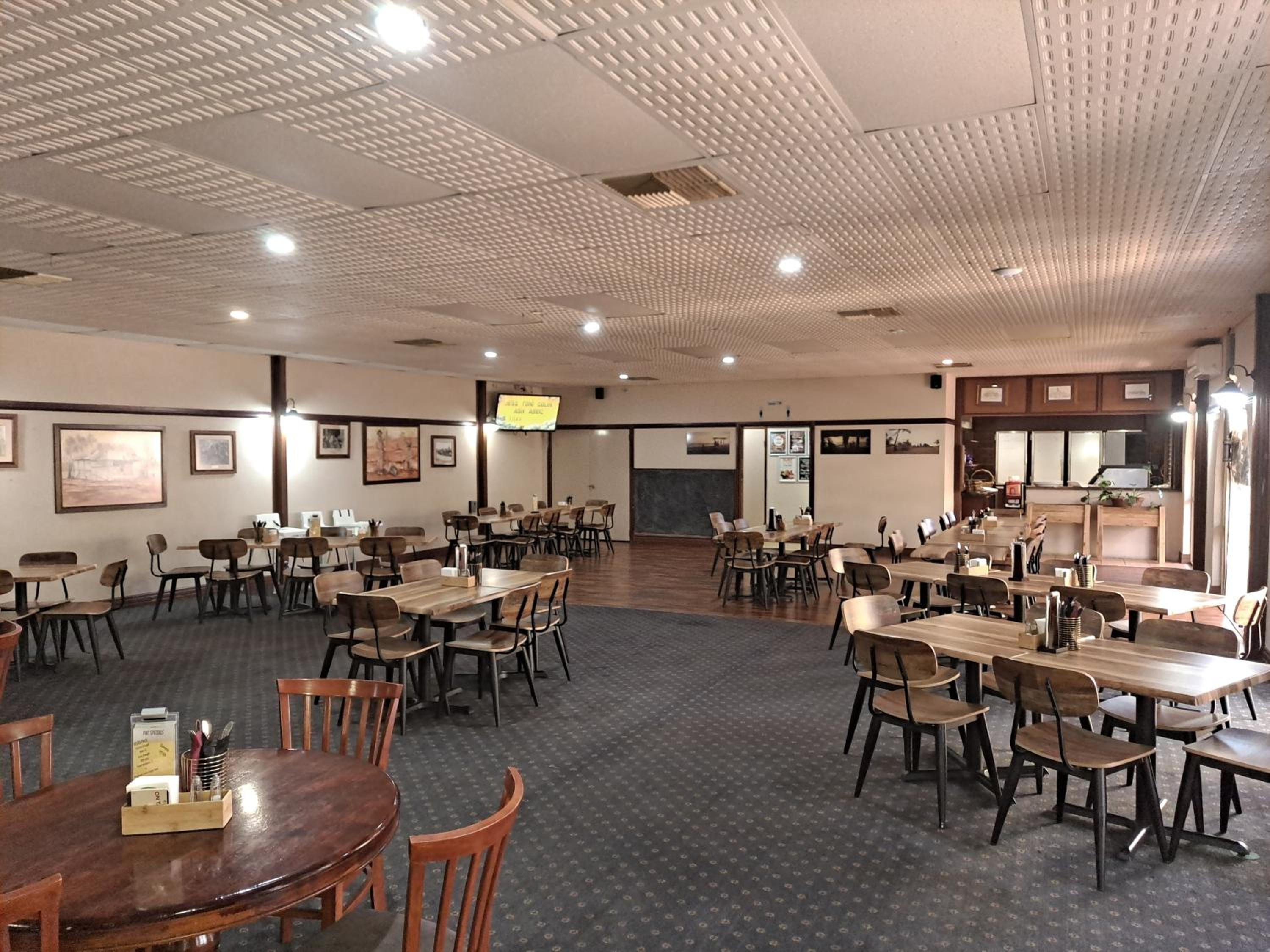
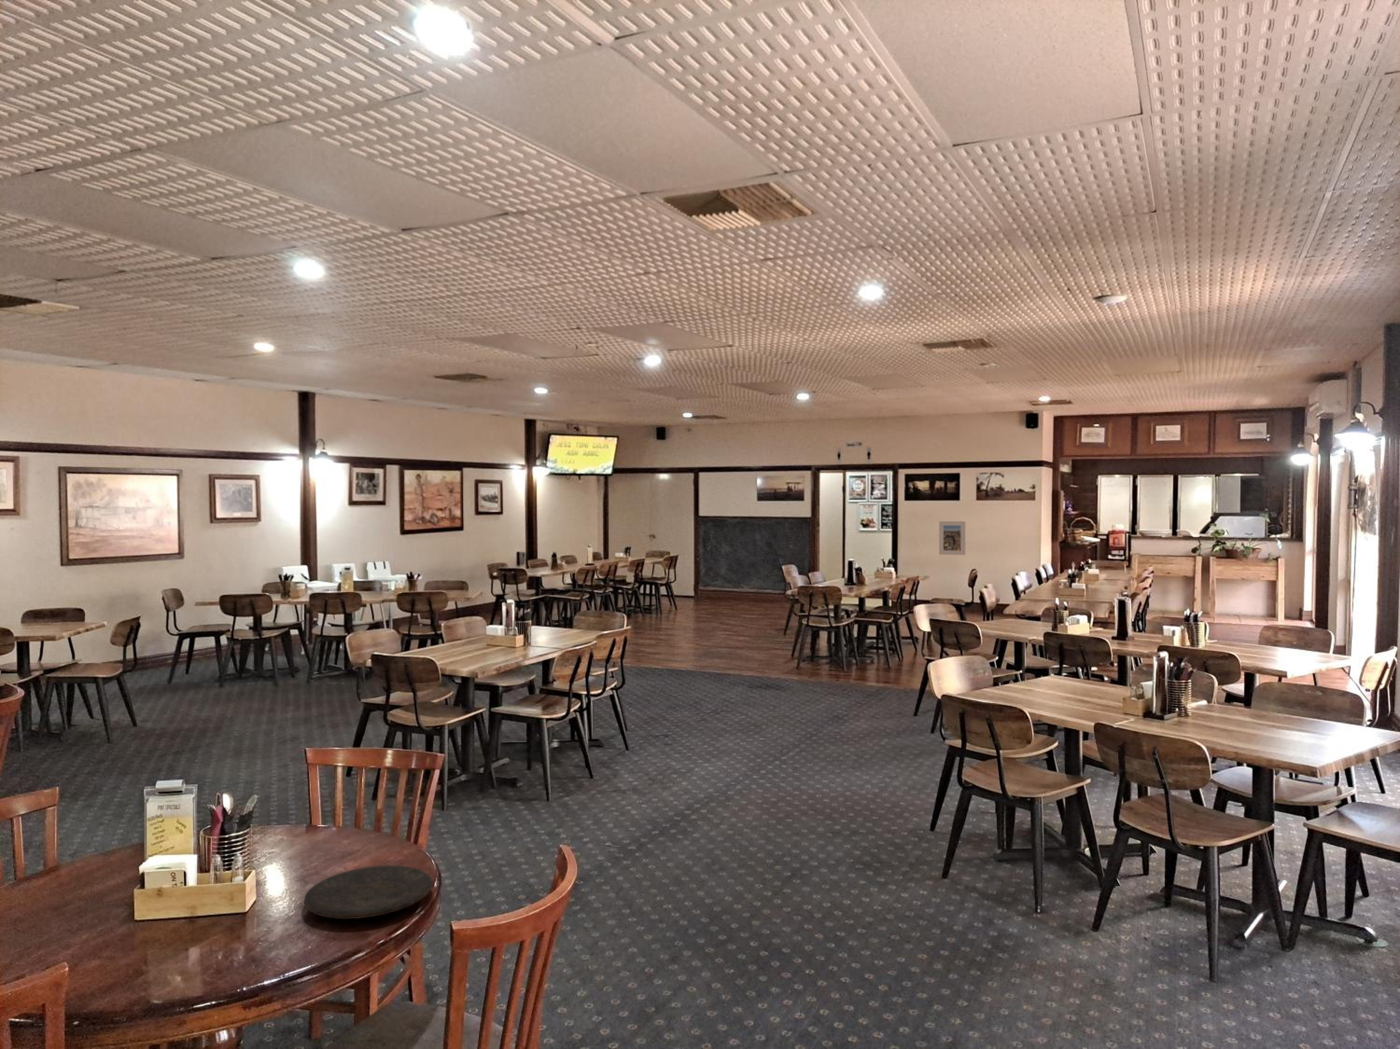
+ plate [303,865,433,919]
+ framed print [938,521,966,555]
